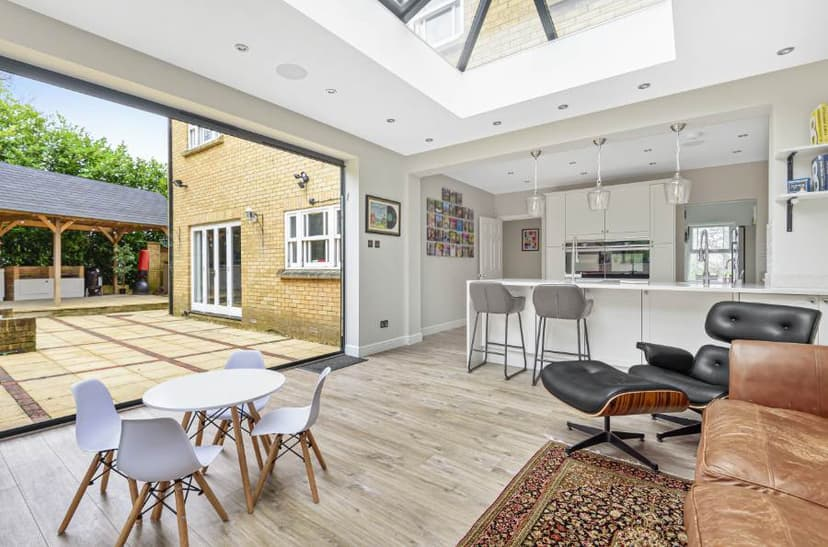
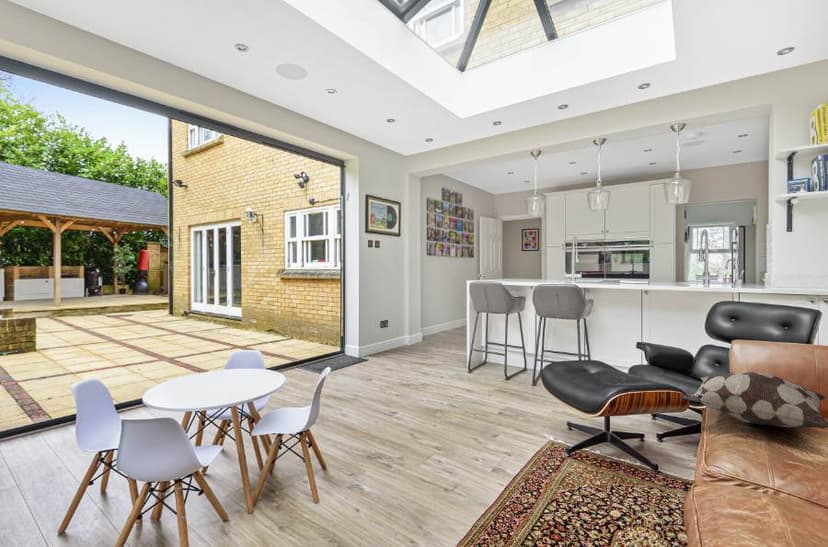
+ decorative pillow [679,371,828,430]
